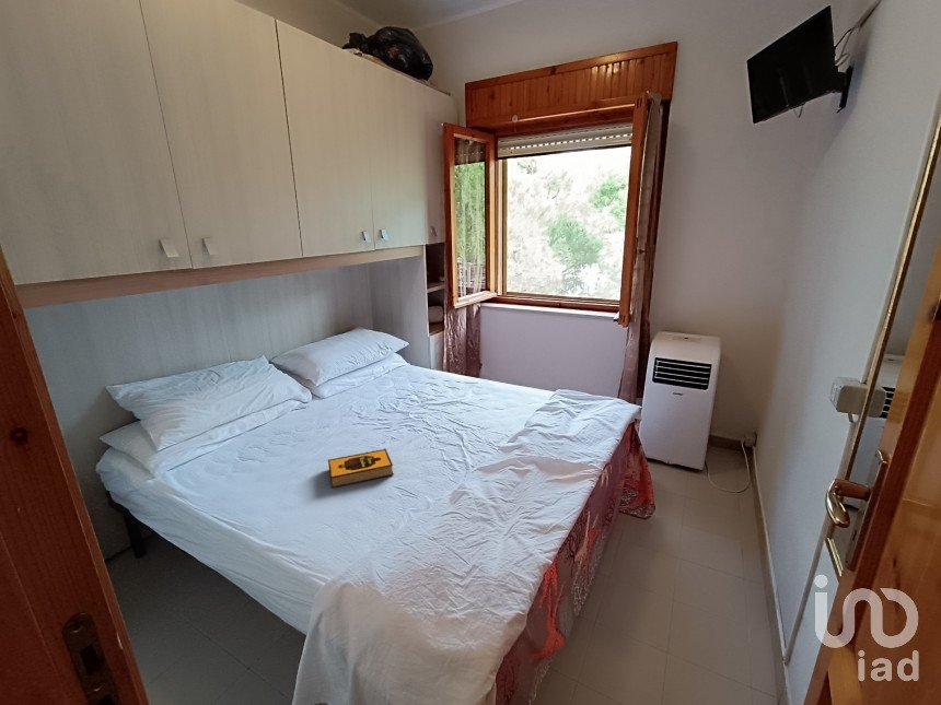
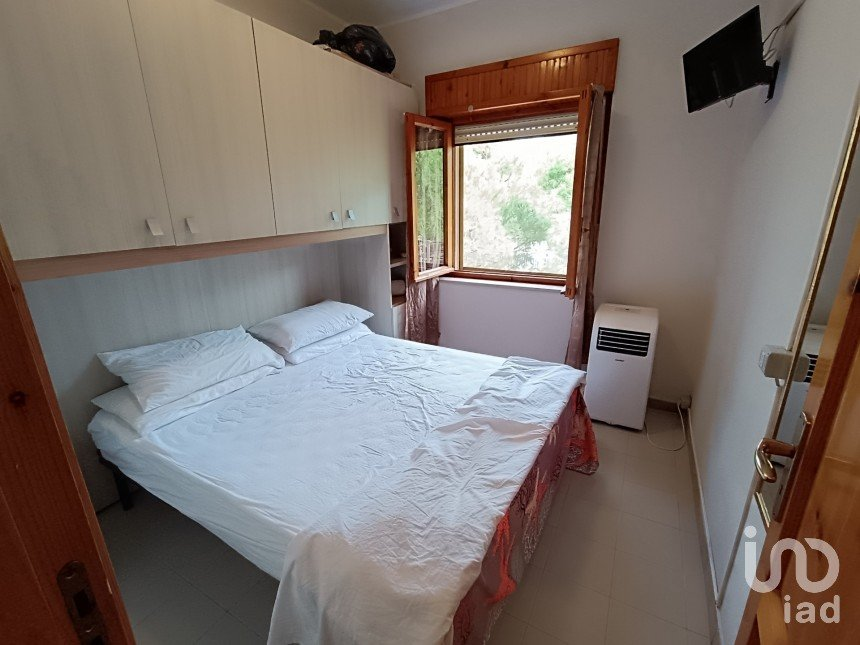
- hardback book [327,447,395,489]
